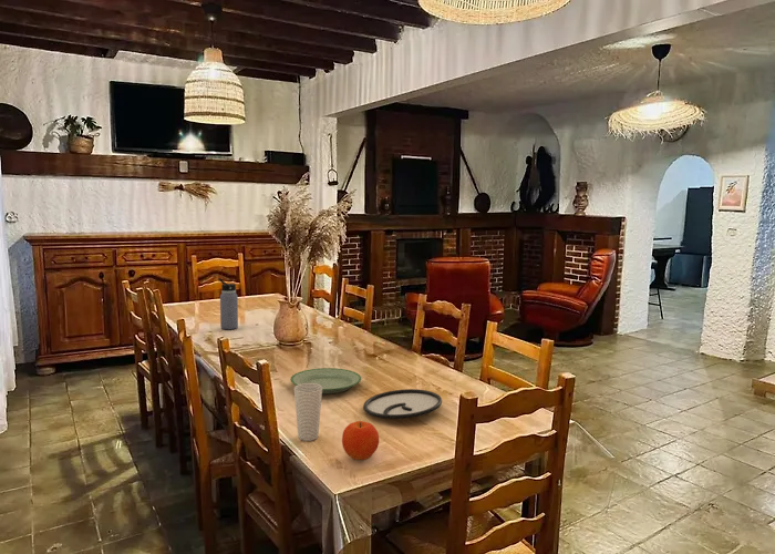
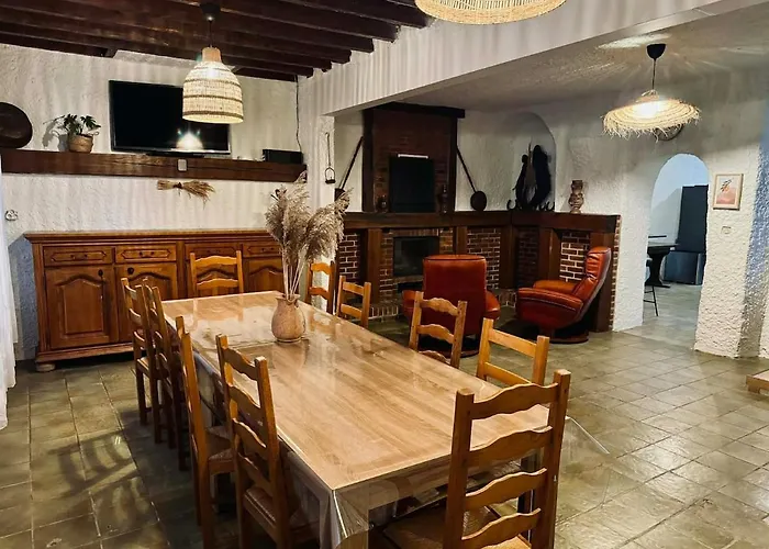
- fruit [341,420,380,461]
- cup [293,383,323,442]
- plate [362,388,443,420]
- plate [289,367,362,394]
- water bottle [217,277,239,330]
